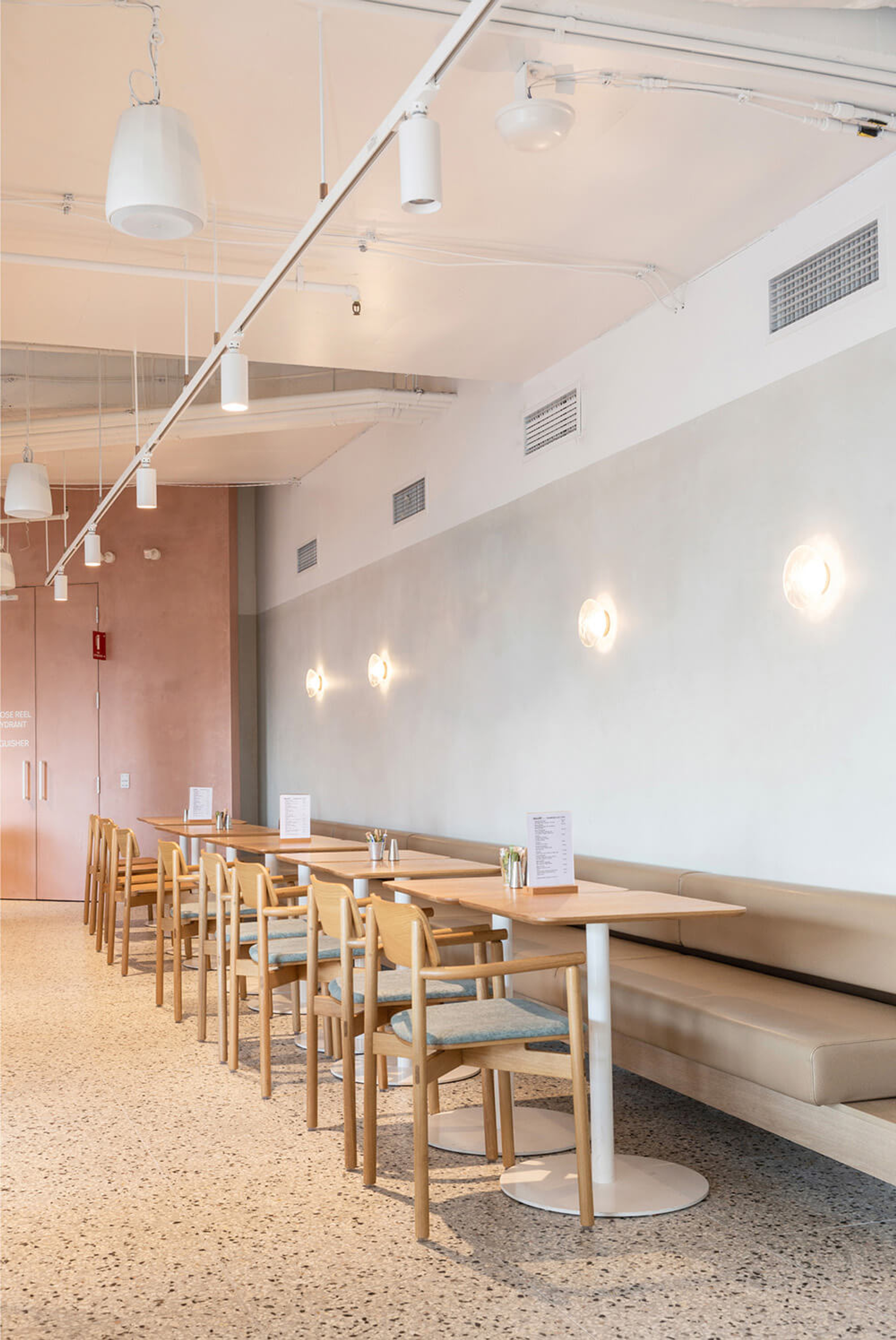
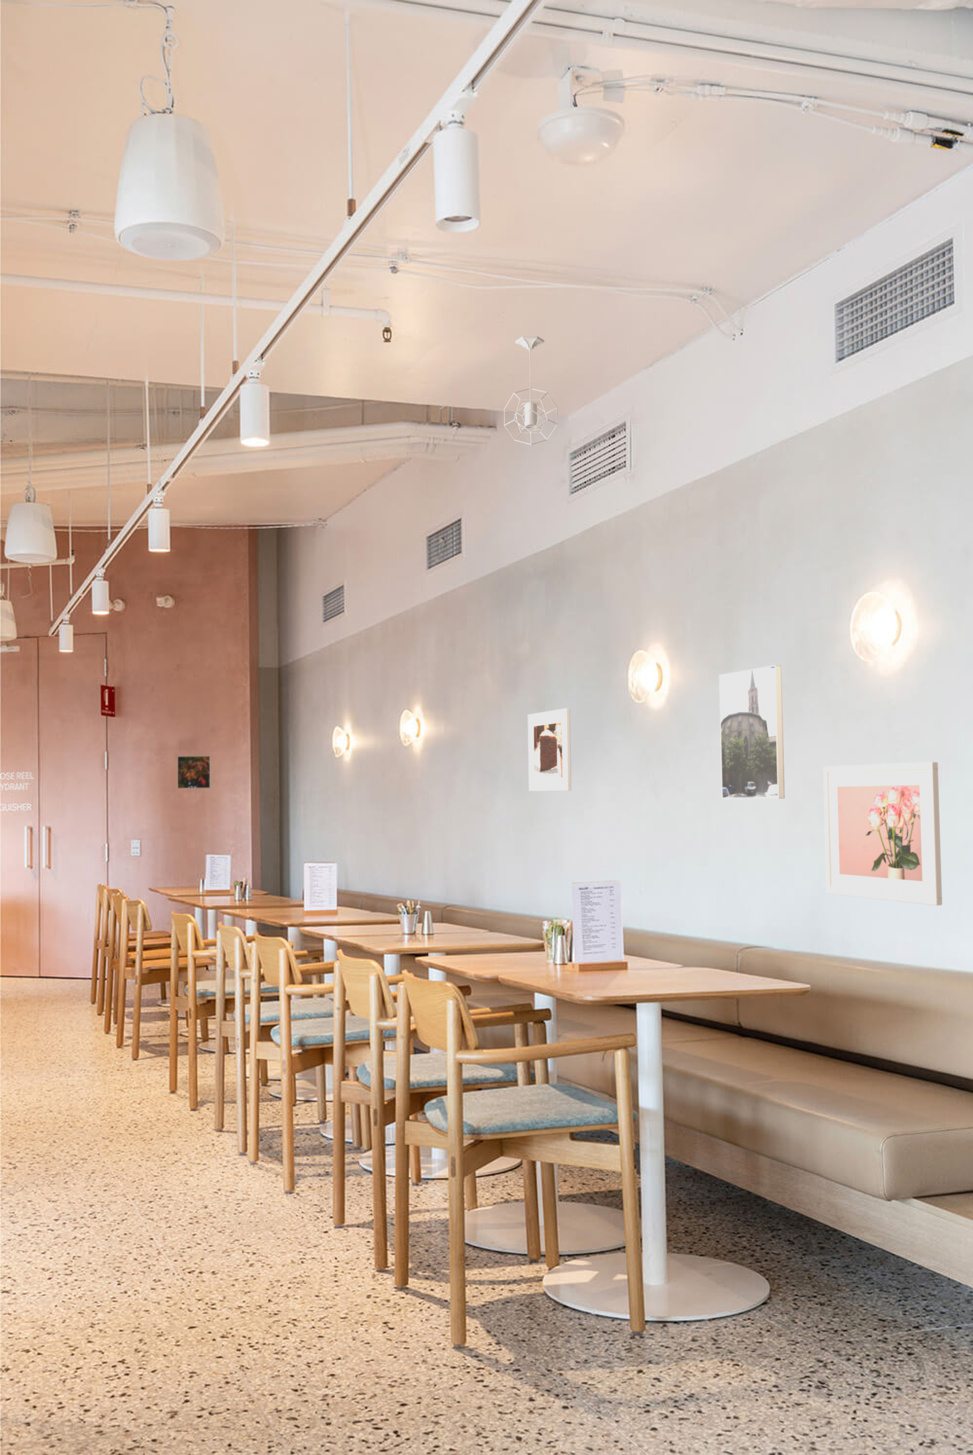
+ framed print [719,665,785,799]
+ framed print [177,756,212,789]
+ pendant light [504,336,558,445]
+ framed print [527,708,571,792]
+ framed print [823,761,943,906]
